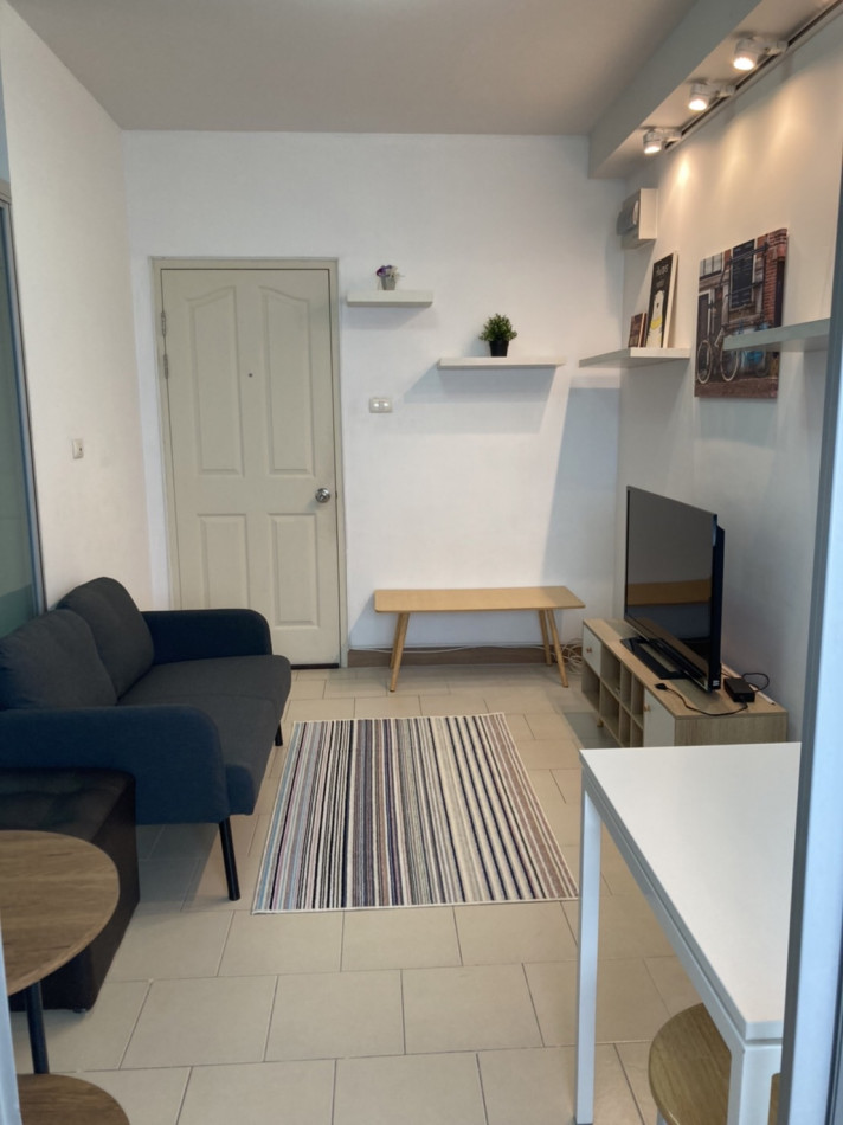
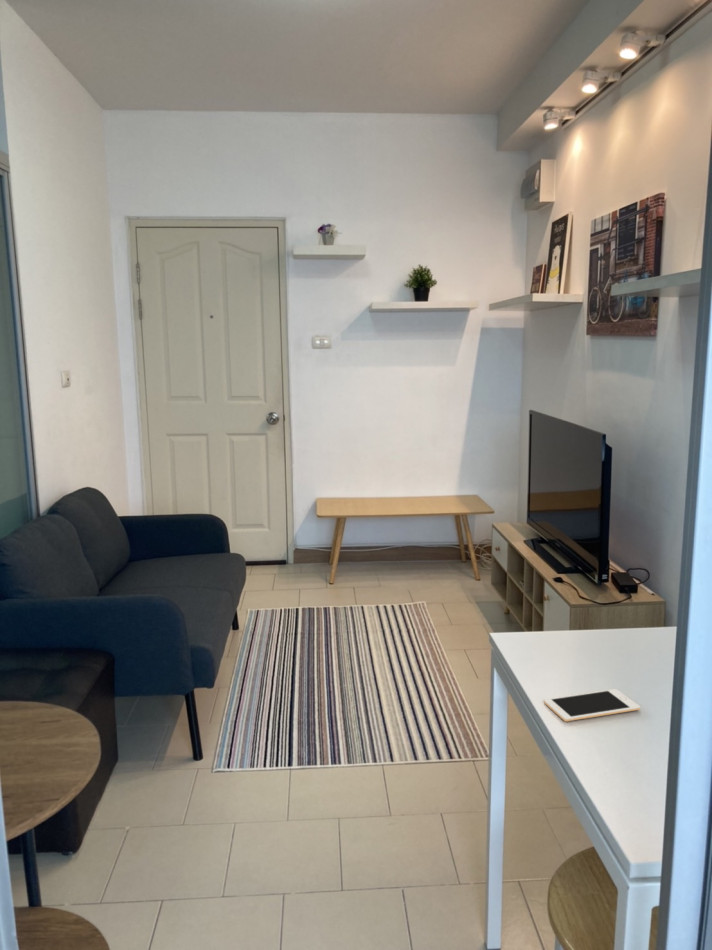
+ cell phone [543,688,641,722]
